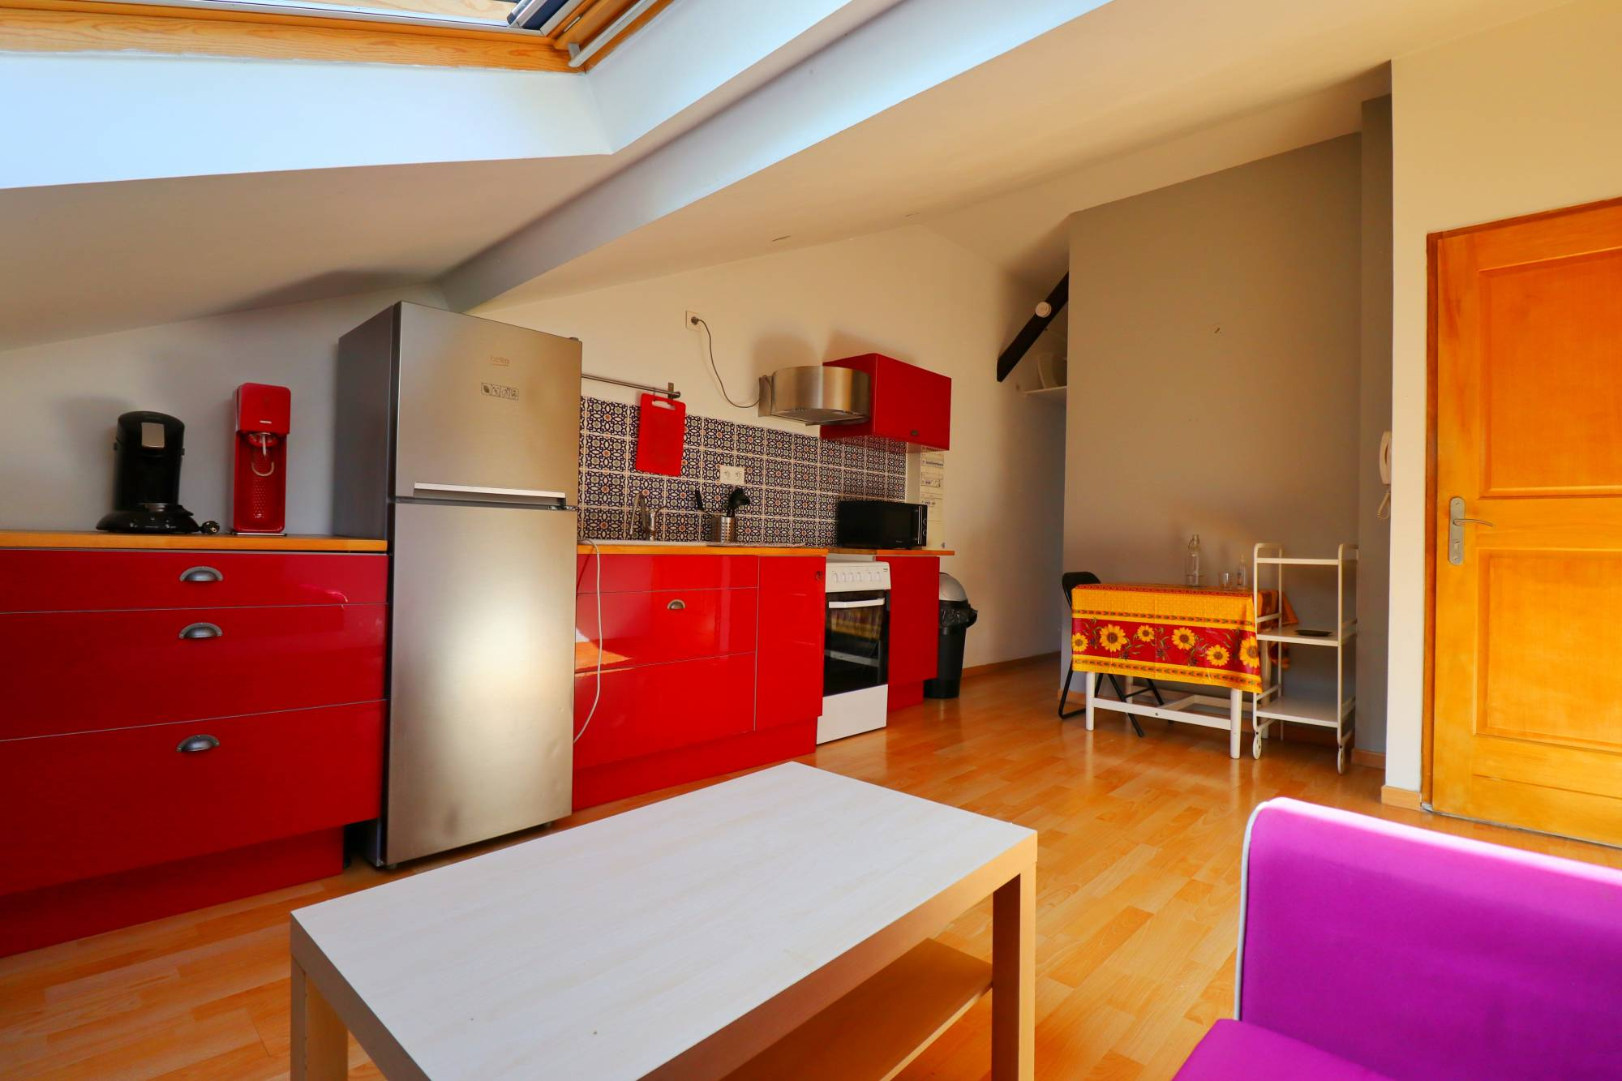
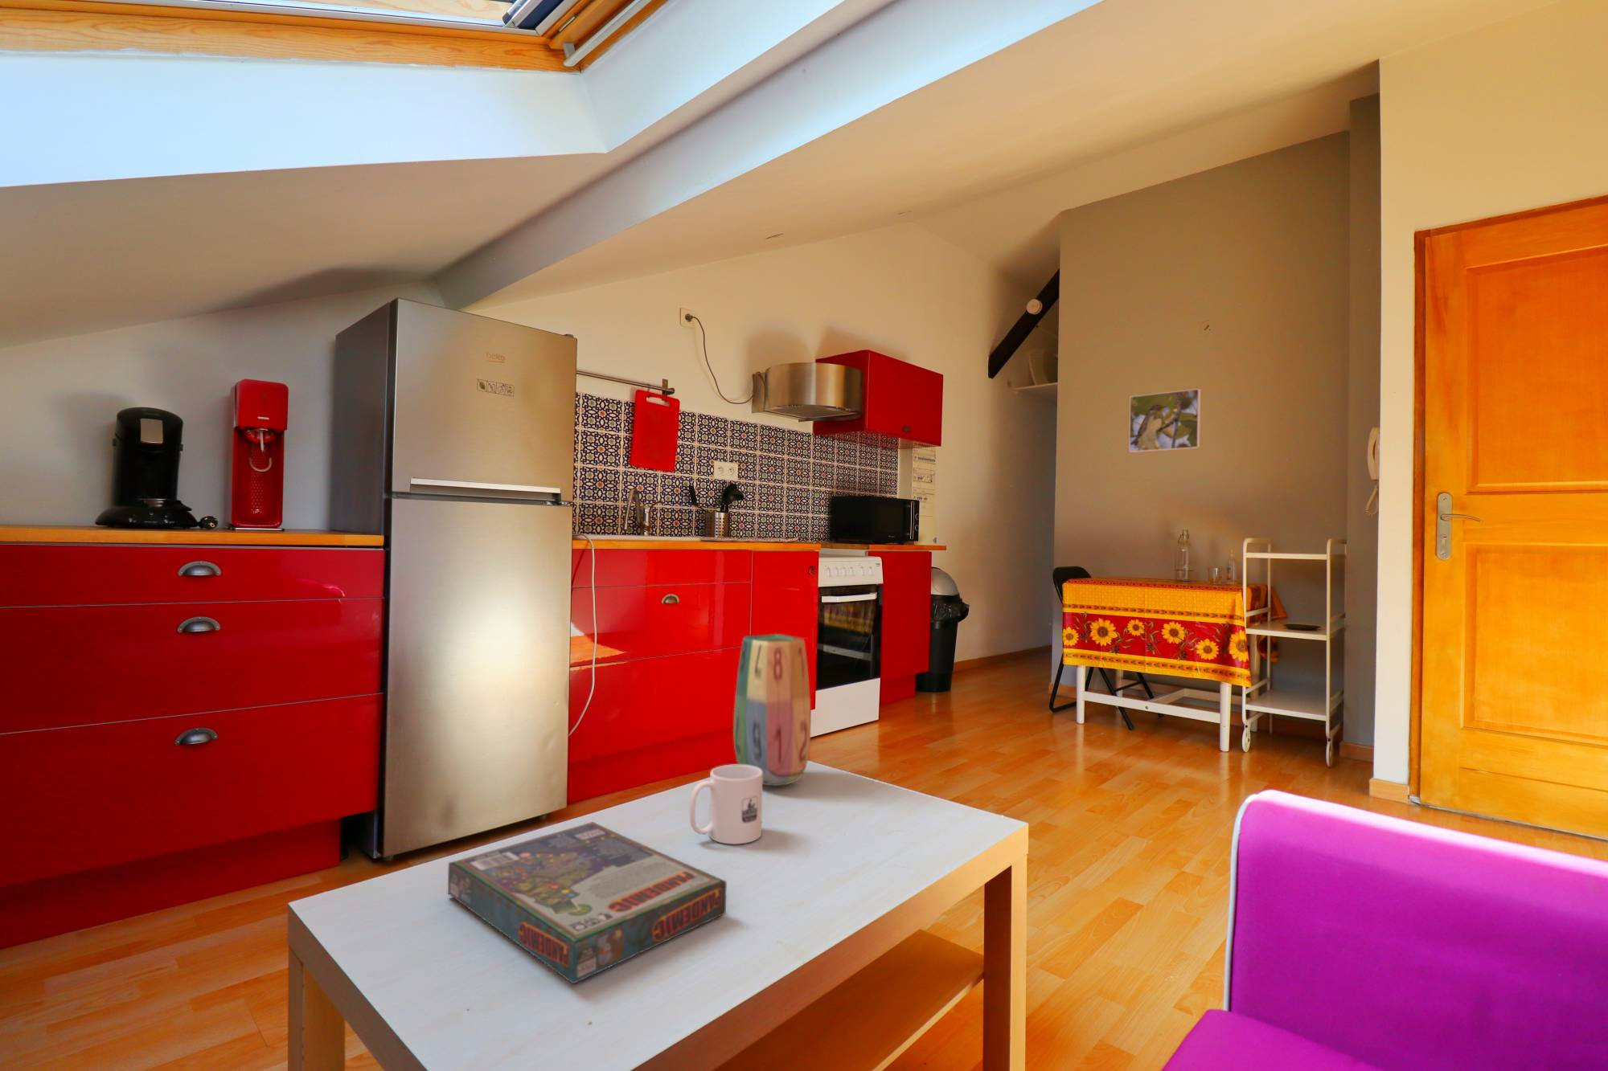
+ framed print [1129,388,1202,453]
+ mug [689,764,763,844]
+ vase [733,634,812,788]
+ board game [447,821,728,984]
